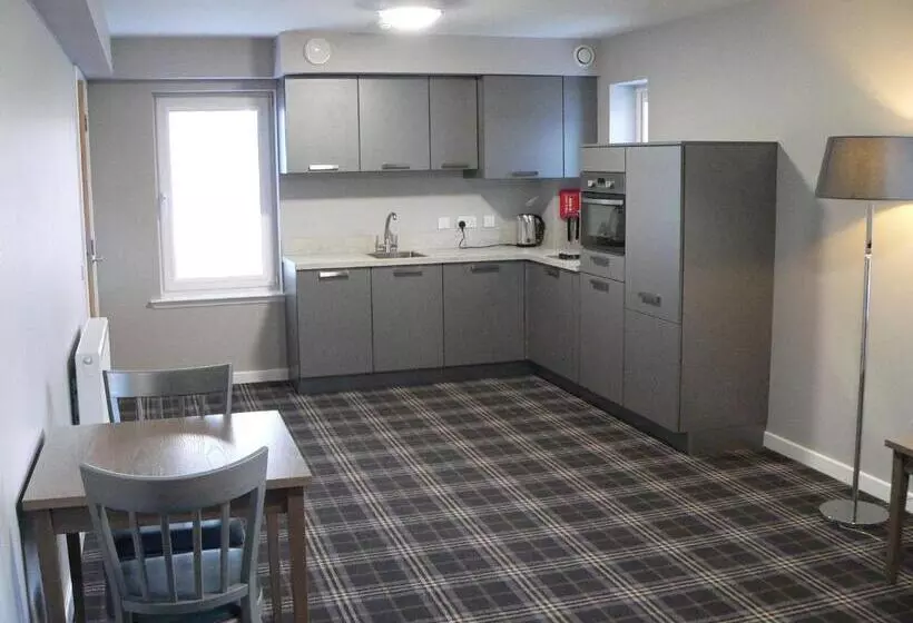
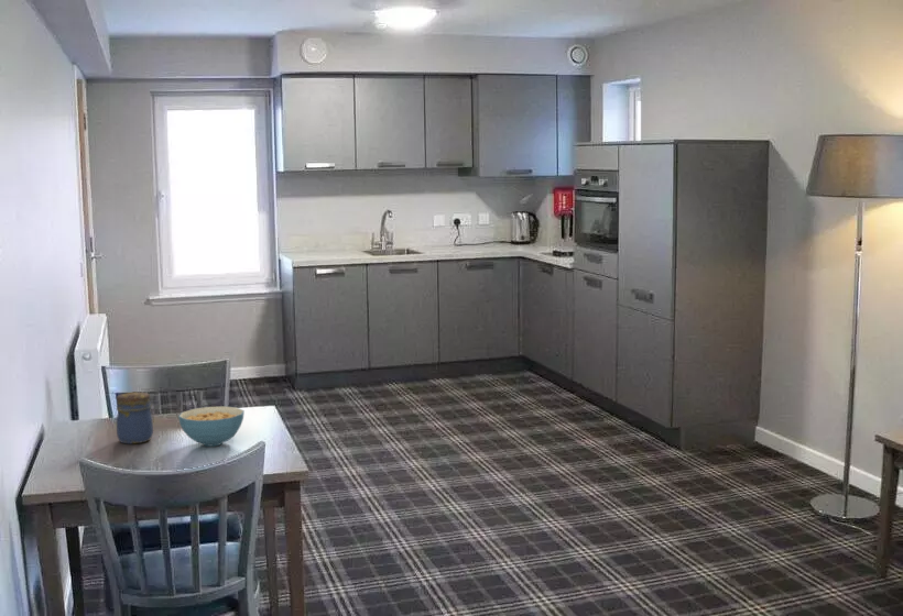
+ jar [116,392,154,444]
+ cereal bowl [177,406,246,448]
